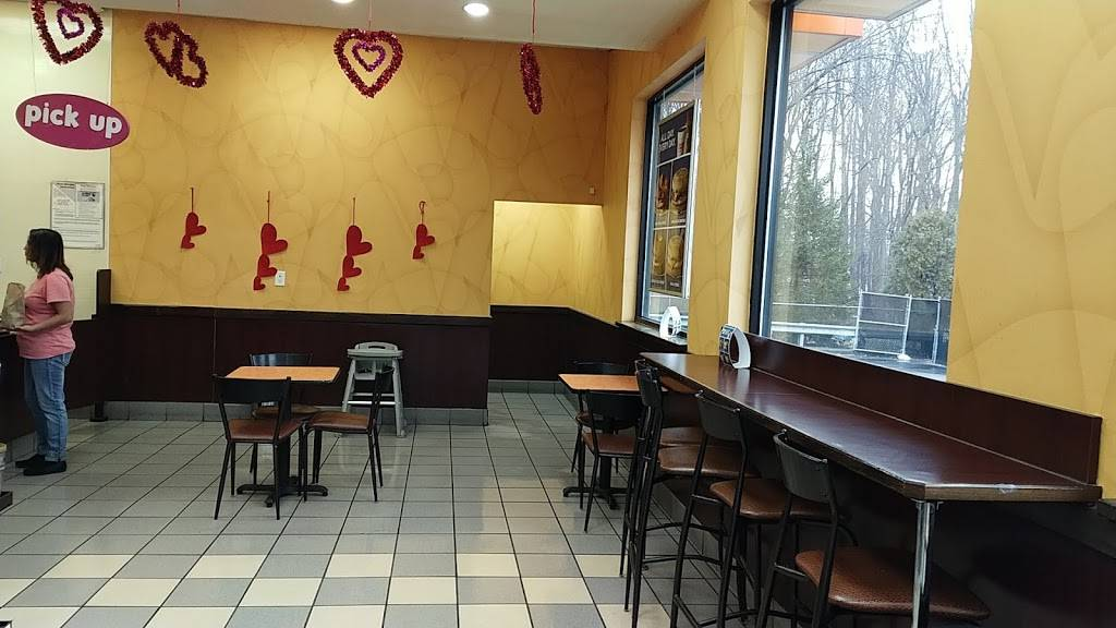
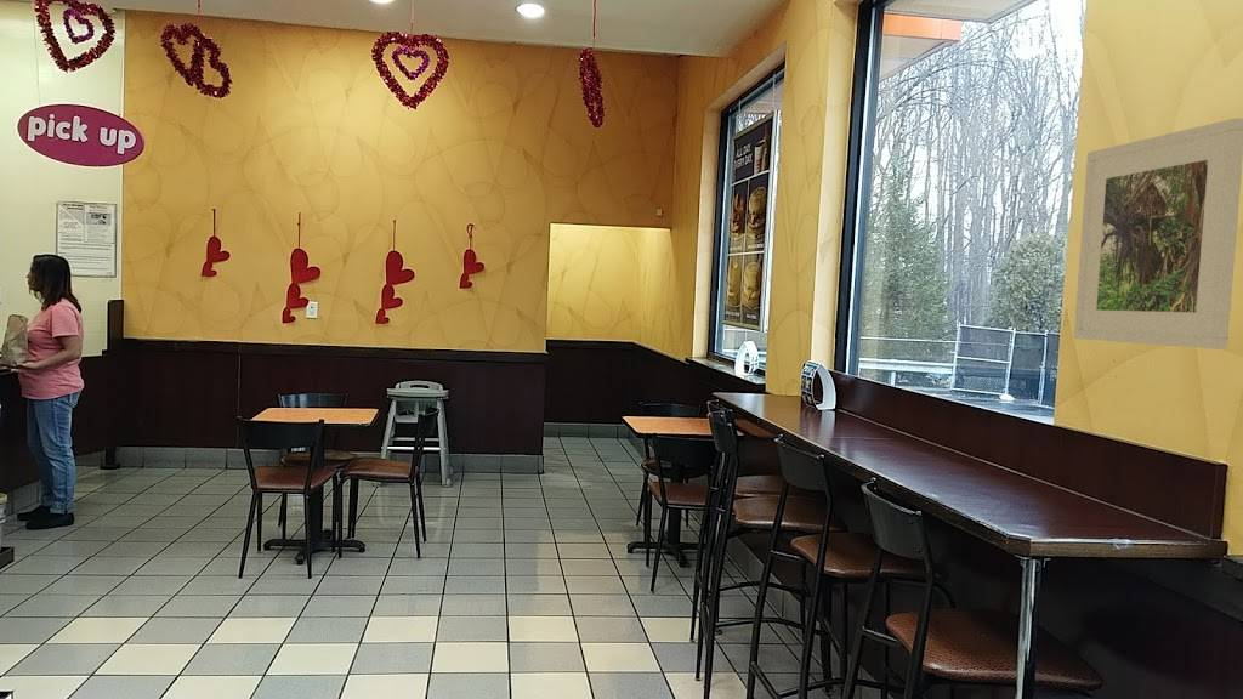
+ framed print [1073,116,1243,351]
